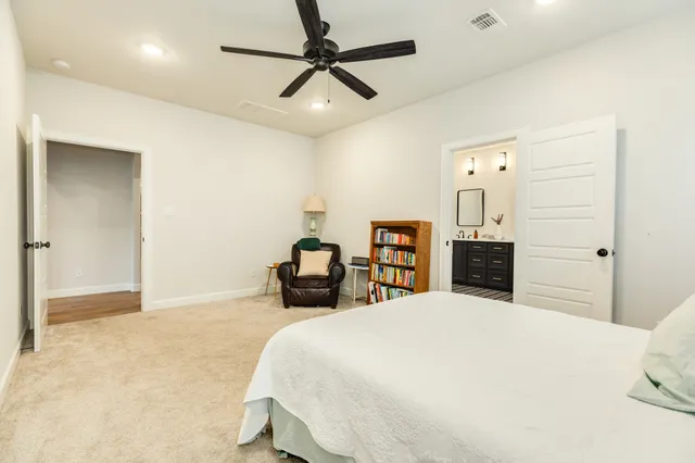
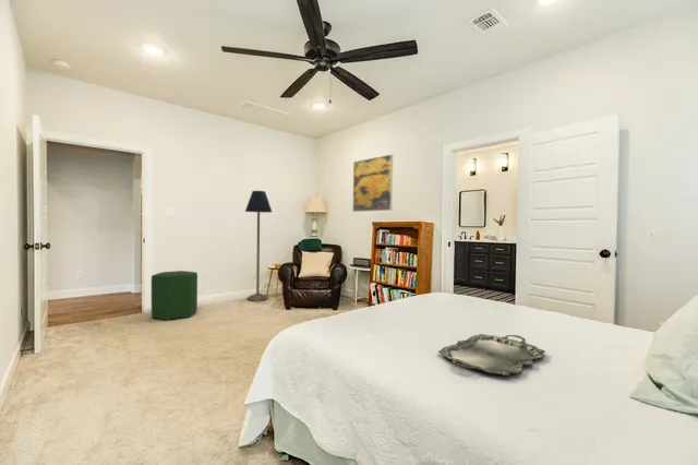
+ ottoman [151,270,198,322]
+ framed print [351,153,394,213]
+ floor lamp [244,190,273,302]
+ serving tray [437,333,546,377]
